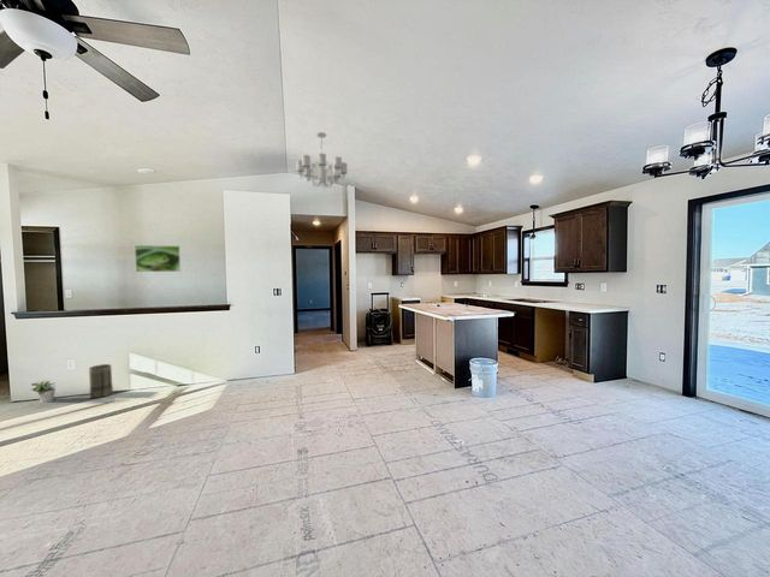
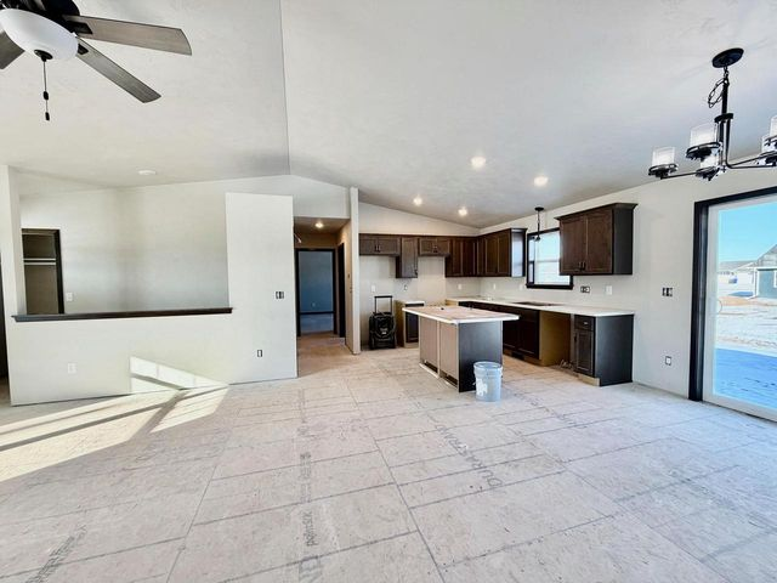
- chandelier [295,131,349,190]
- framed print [134,244,182,273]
- potted plant [30,380,58,404]
- basket [88,363,114,399]
